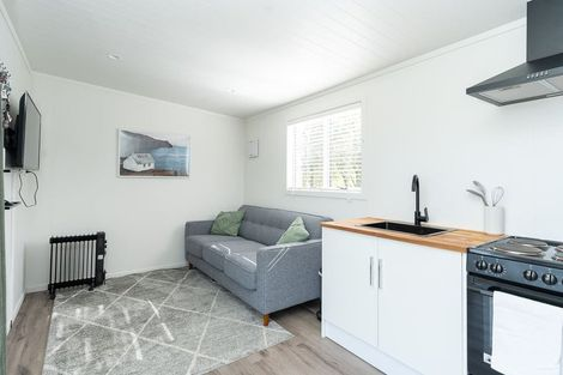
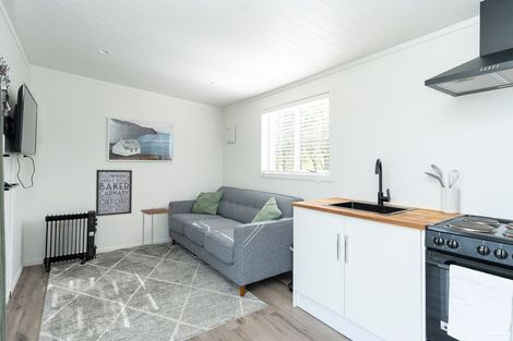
+ side table [140,206,175,255]
+ wall art [95,169,133,217]
